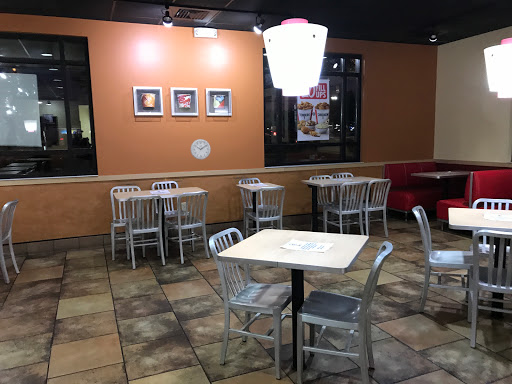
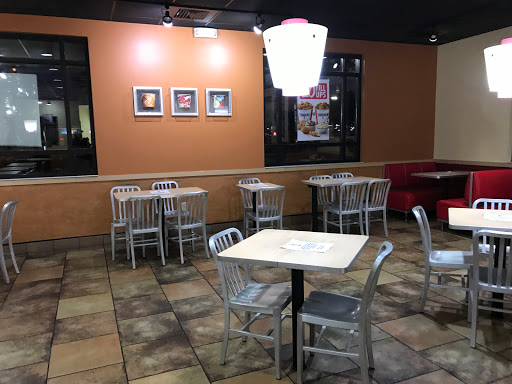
- wall clock [190,138,212,161]
